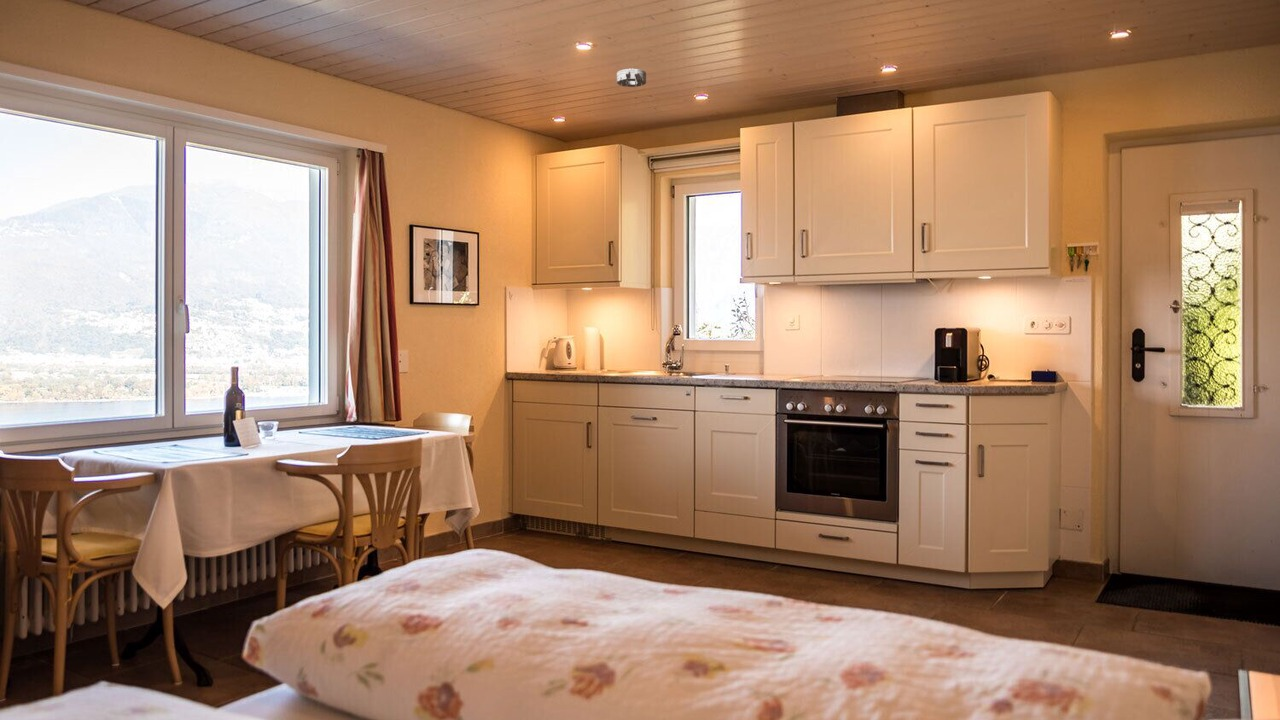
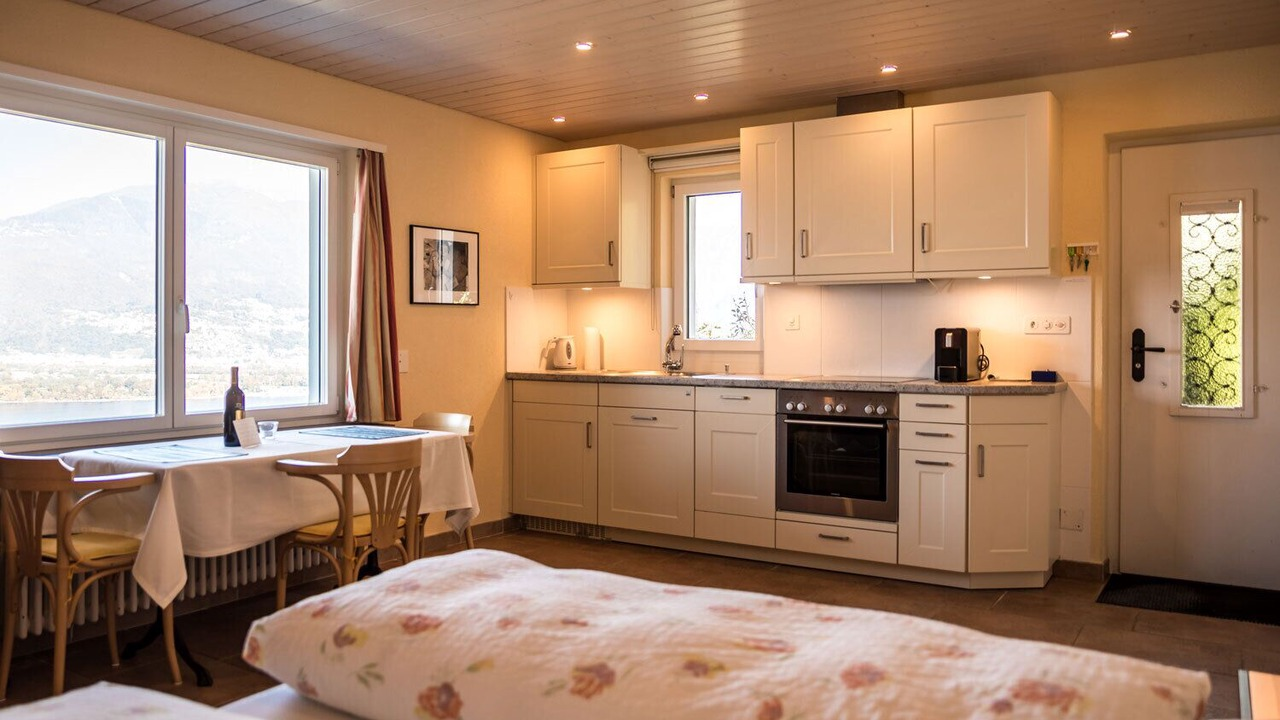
- smoke detector [616,68,647,88]
